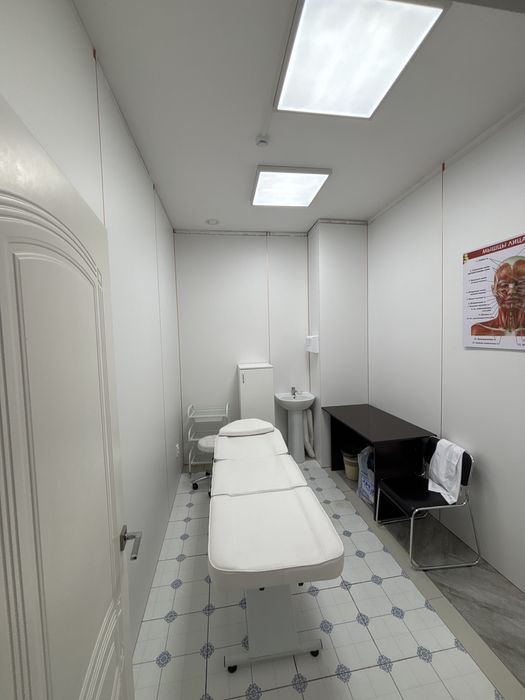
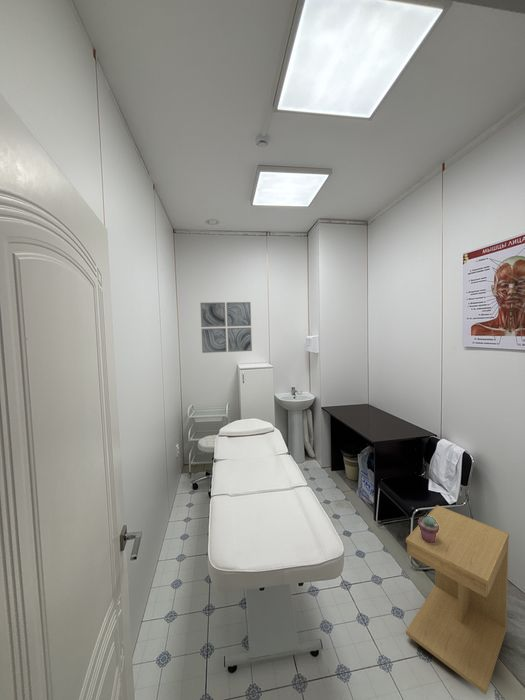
+ side table [405,504,510,696]
+ wall art [199,301,253,354]
+ potted succulent [417,515,439,543]
